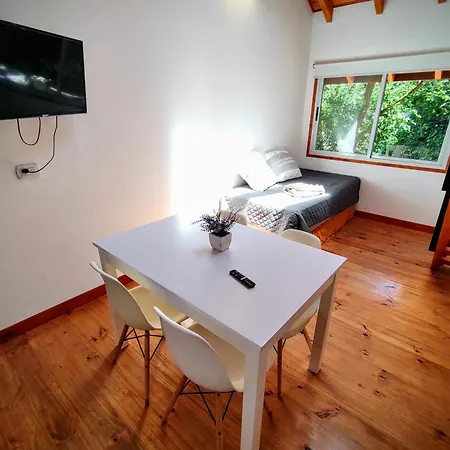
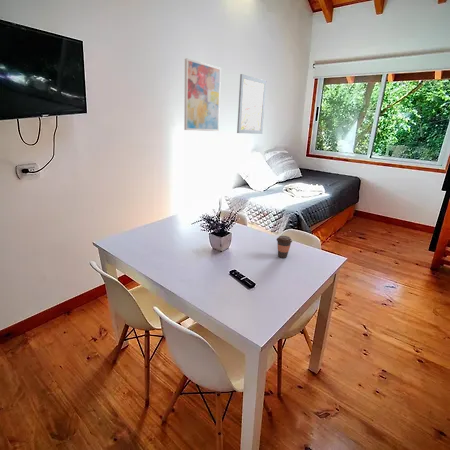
+ coffee cup [276,235,293,259]
+ wall art [236,73,267,135]
+ wall art [183,58,222,132]
